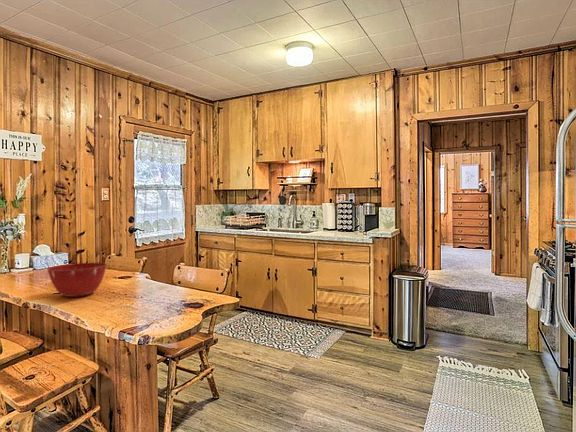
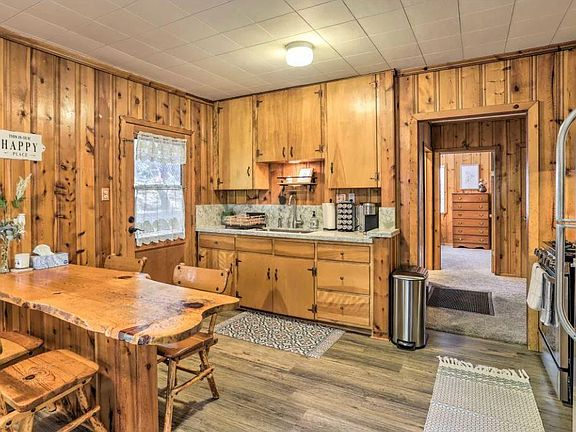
- mixing bowl [46,262,108,298]
